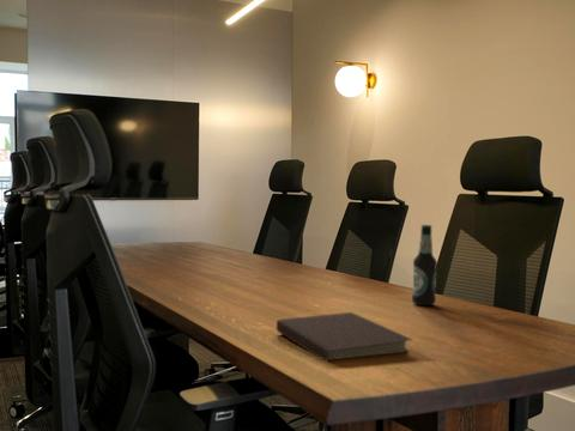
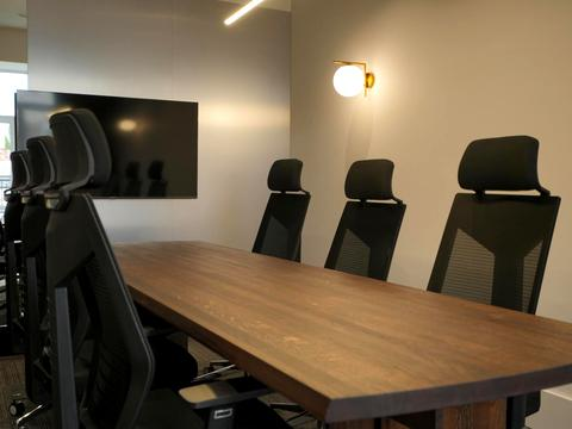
- bottle [411,224,438,306]
- notebook [276,311,414,363]
